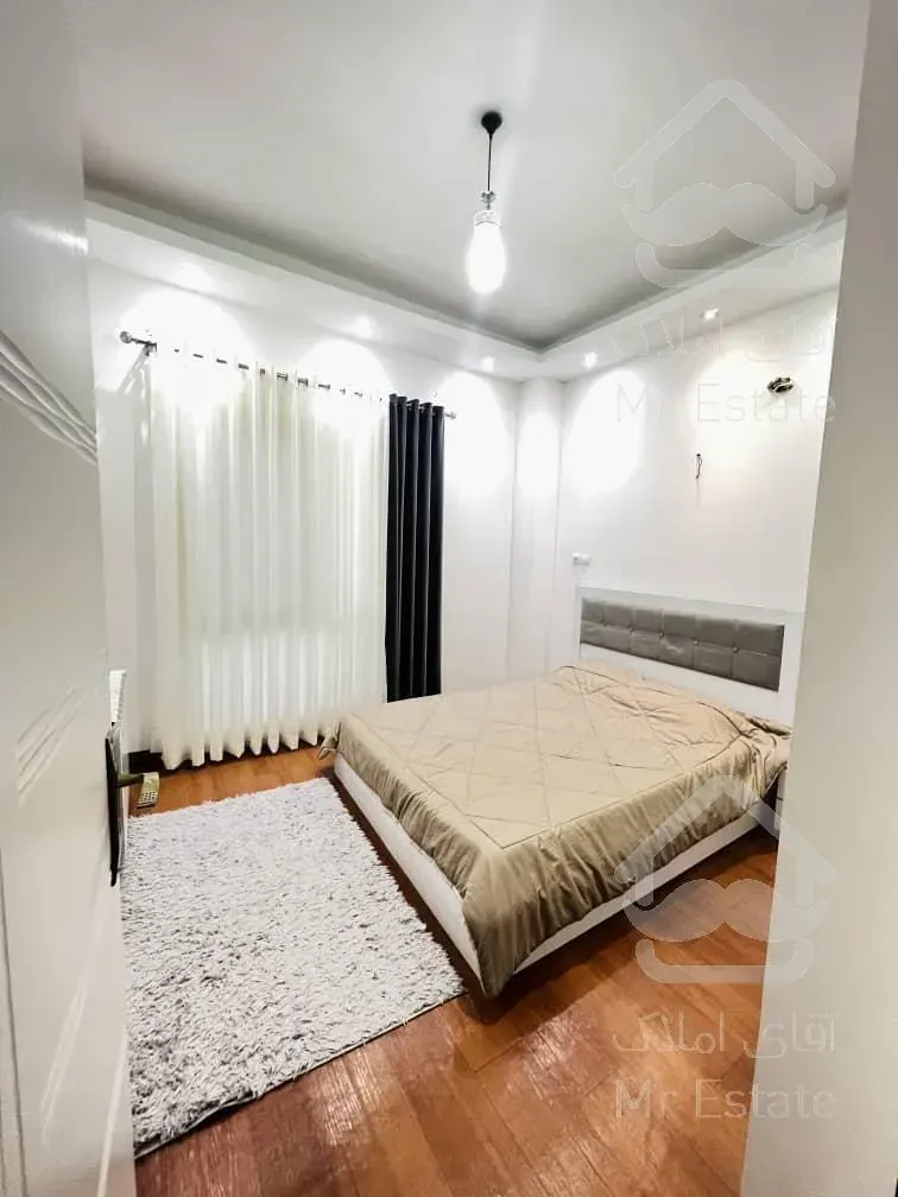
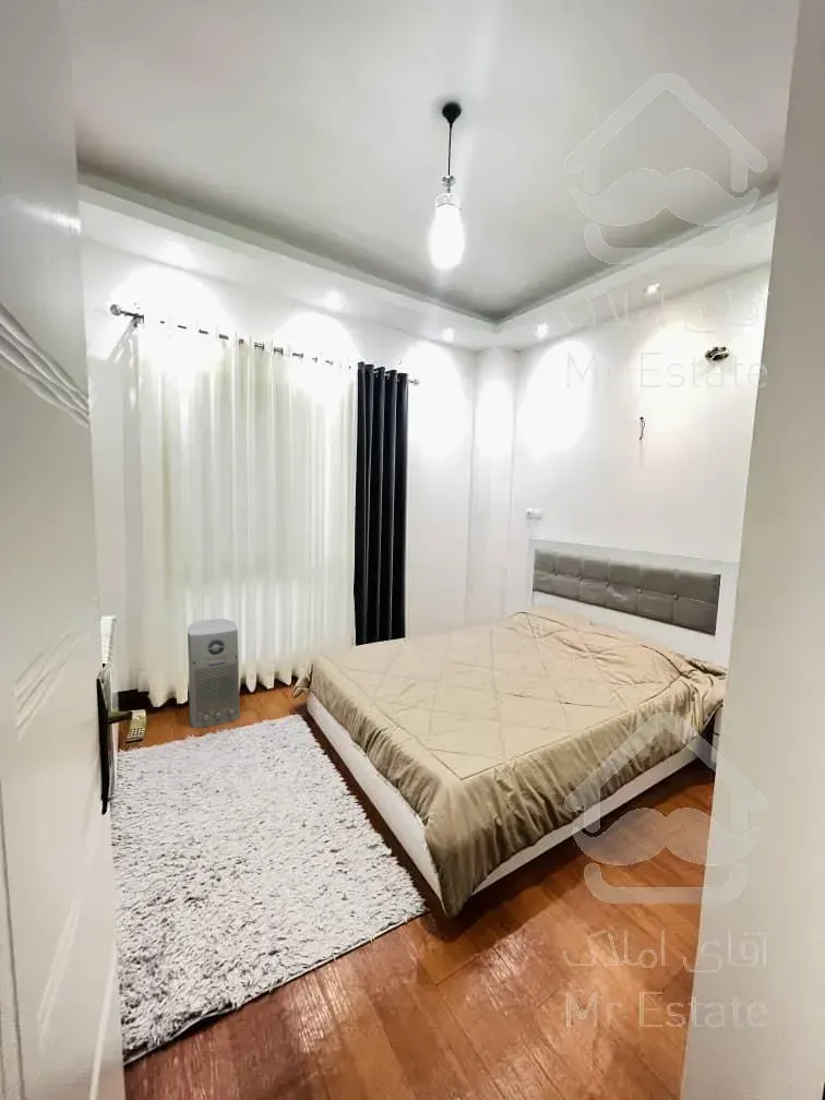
+ air purifier [187,618,241,729]
